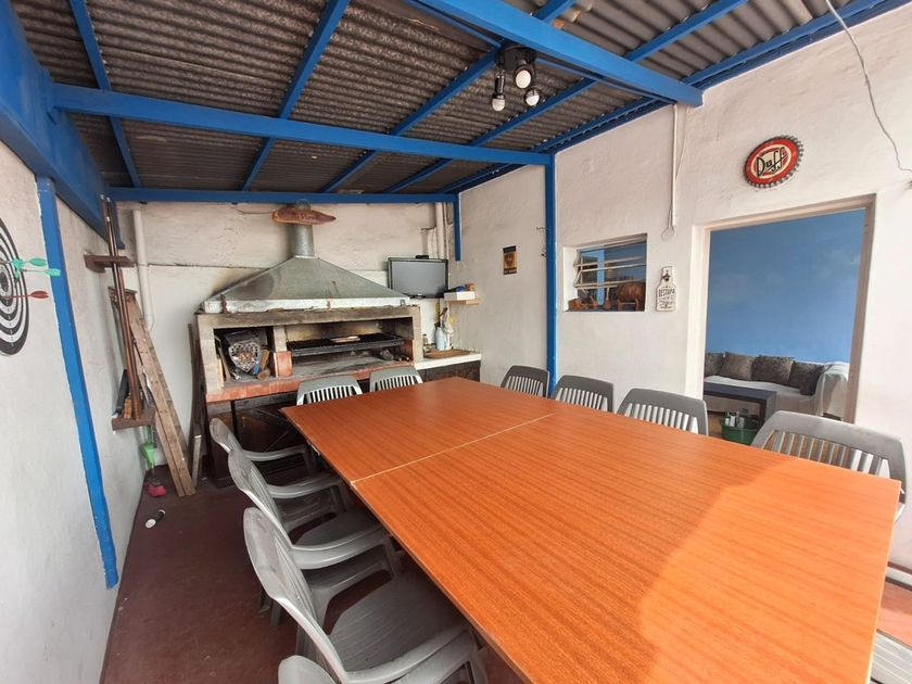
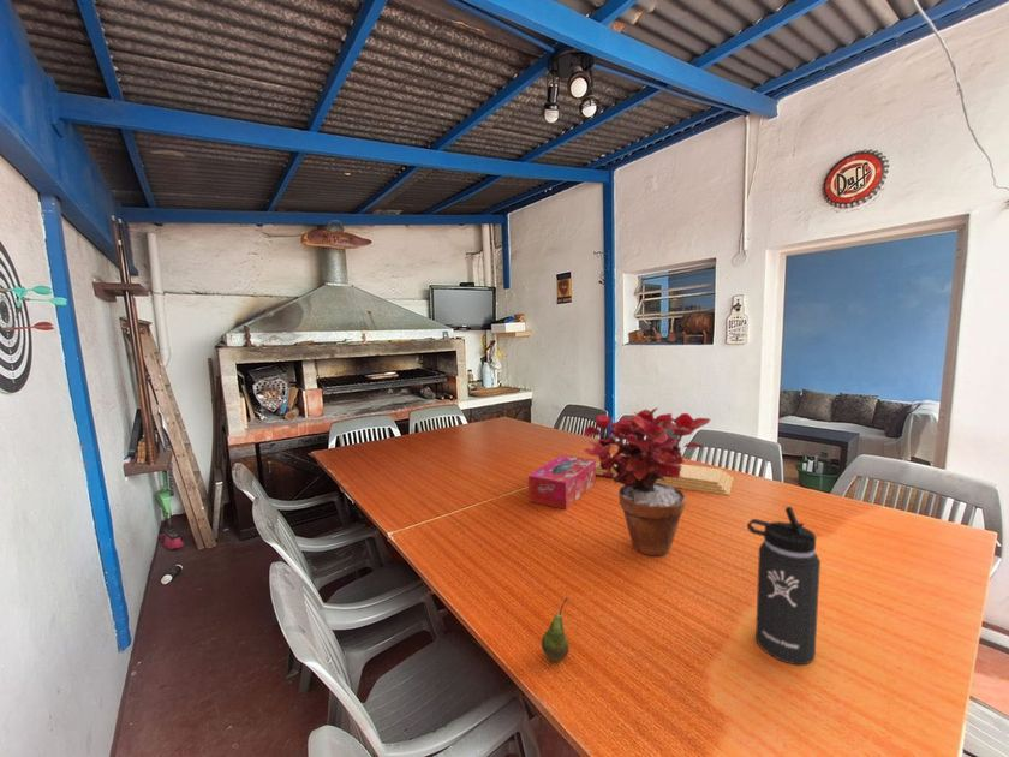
+ tissue box [527,454,597,511]
+ fruit [541,596,569,664]
+ potted plant [583,406,712,558]
+ thermos bottle [746,506,822,666]
+ cutting board [596,453,735,496]
